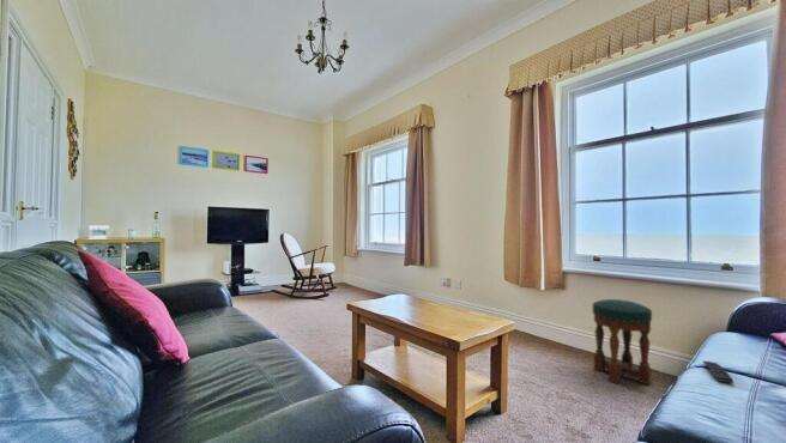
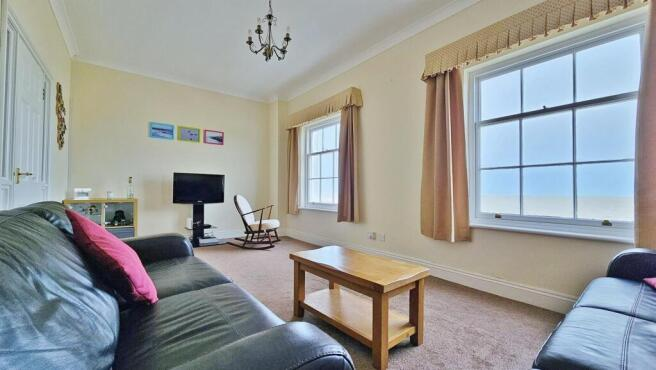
- remote control [702,360,734,384]
- stool [591,298,653,386]
